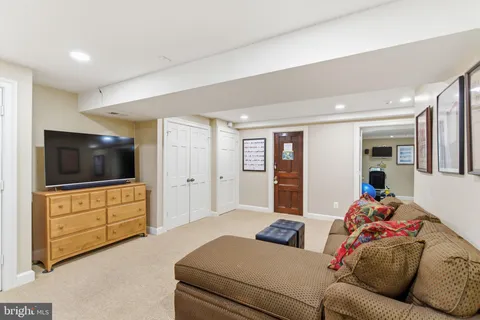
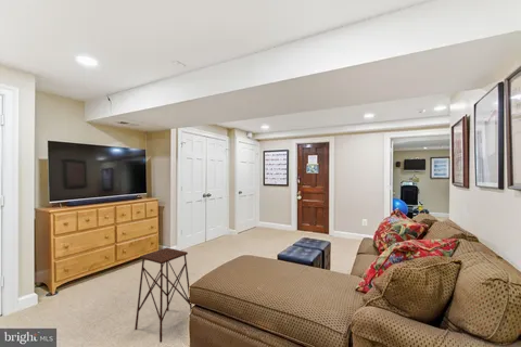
+ side table [134,247,193,344]
